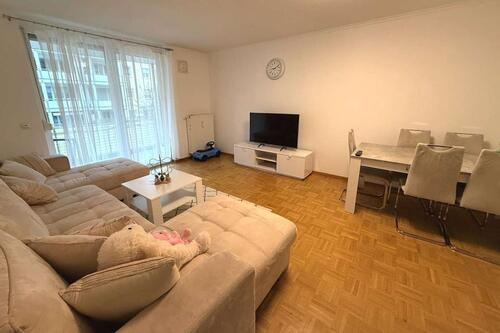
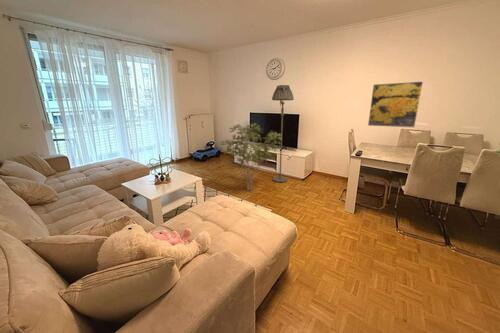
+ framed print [367,80,424,128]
+ shrub [219,123,283,192]
+ floor lamp [271,84,295,183]
